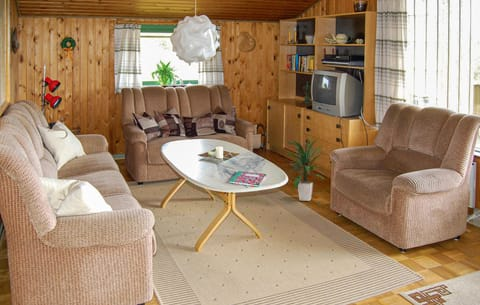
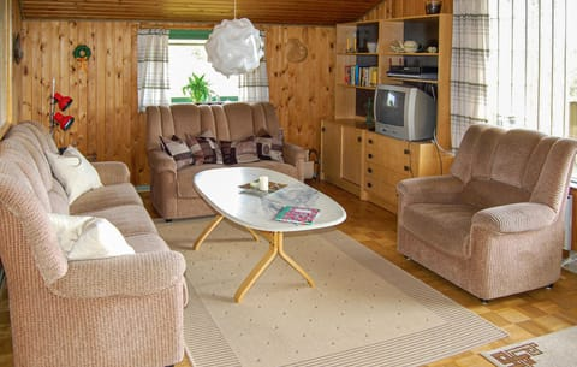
- indoor plant [283,136,329,202]
